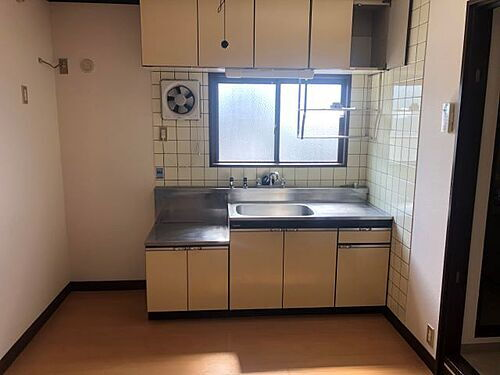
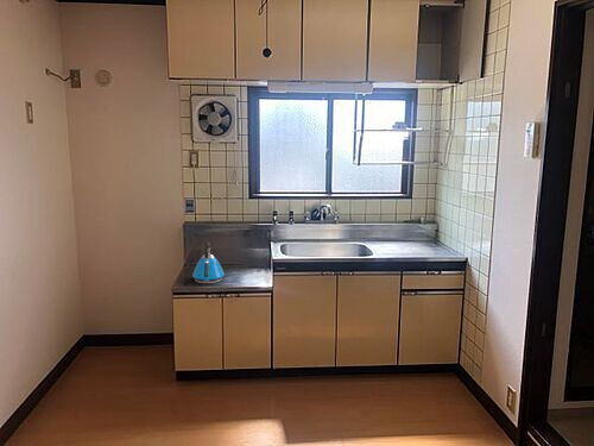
+ kettle [191,240,226,284]
